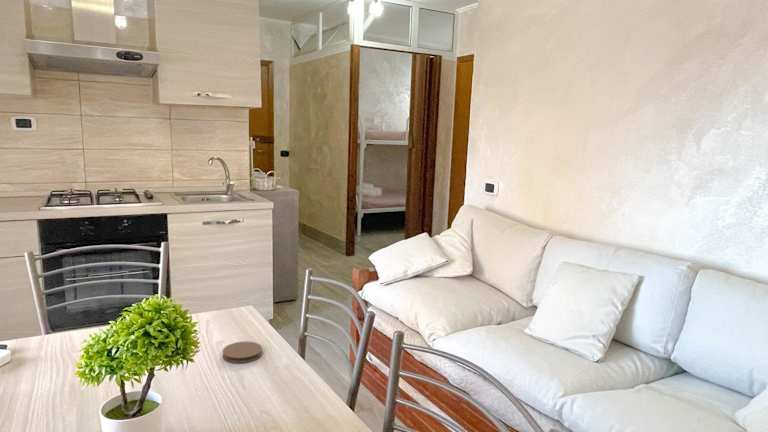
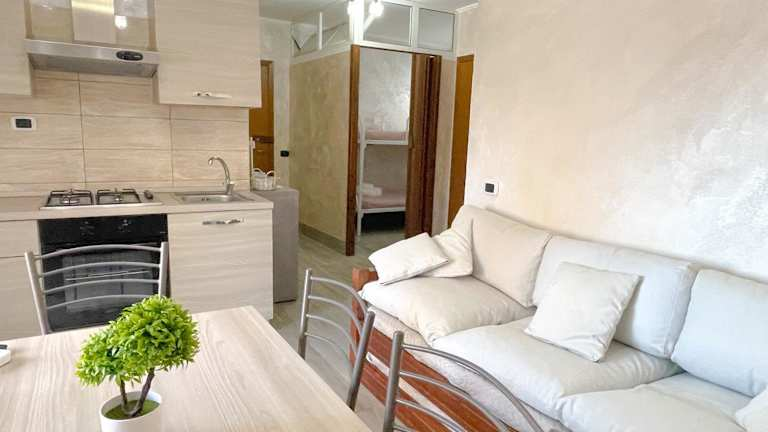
- coaster [221,340,263,364]
